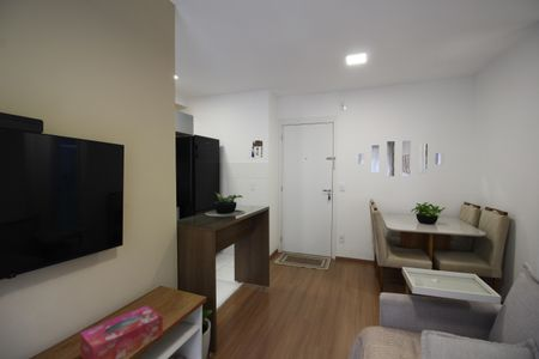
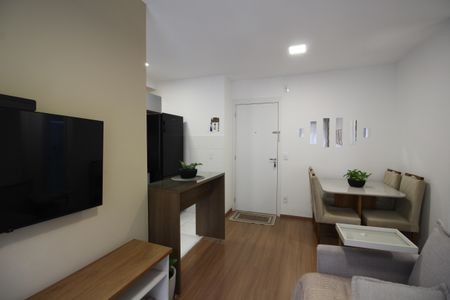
- tissue box [79,304,164,359]
